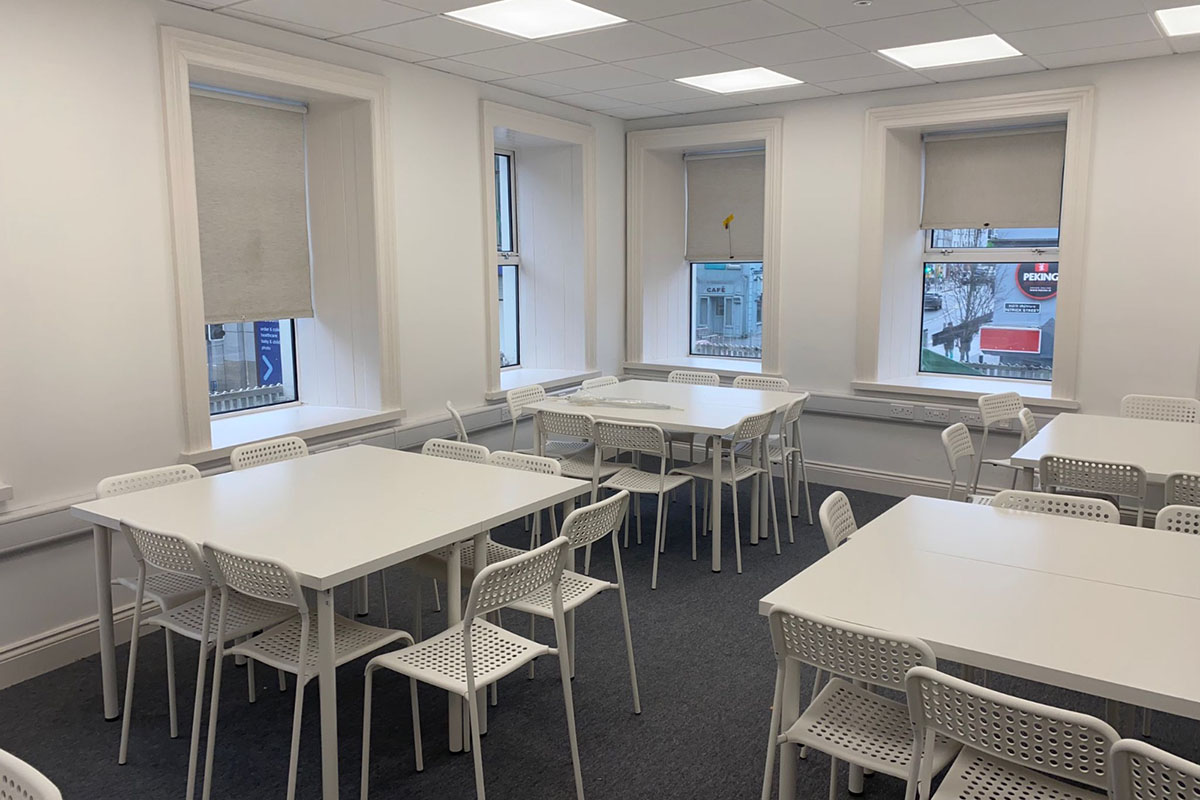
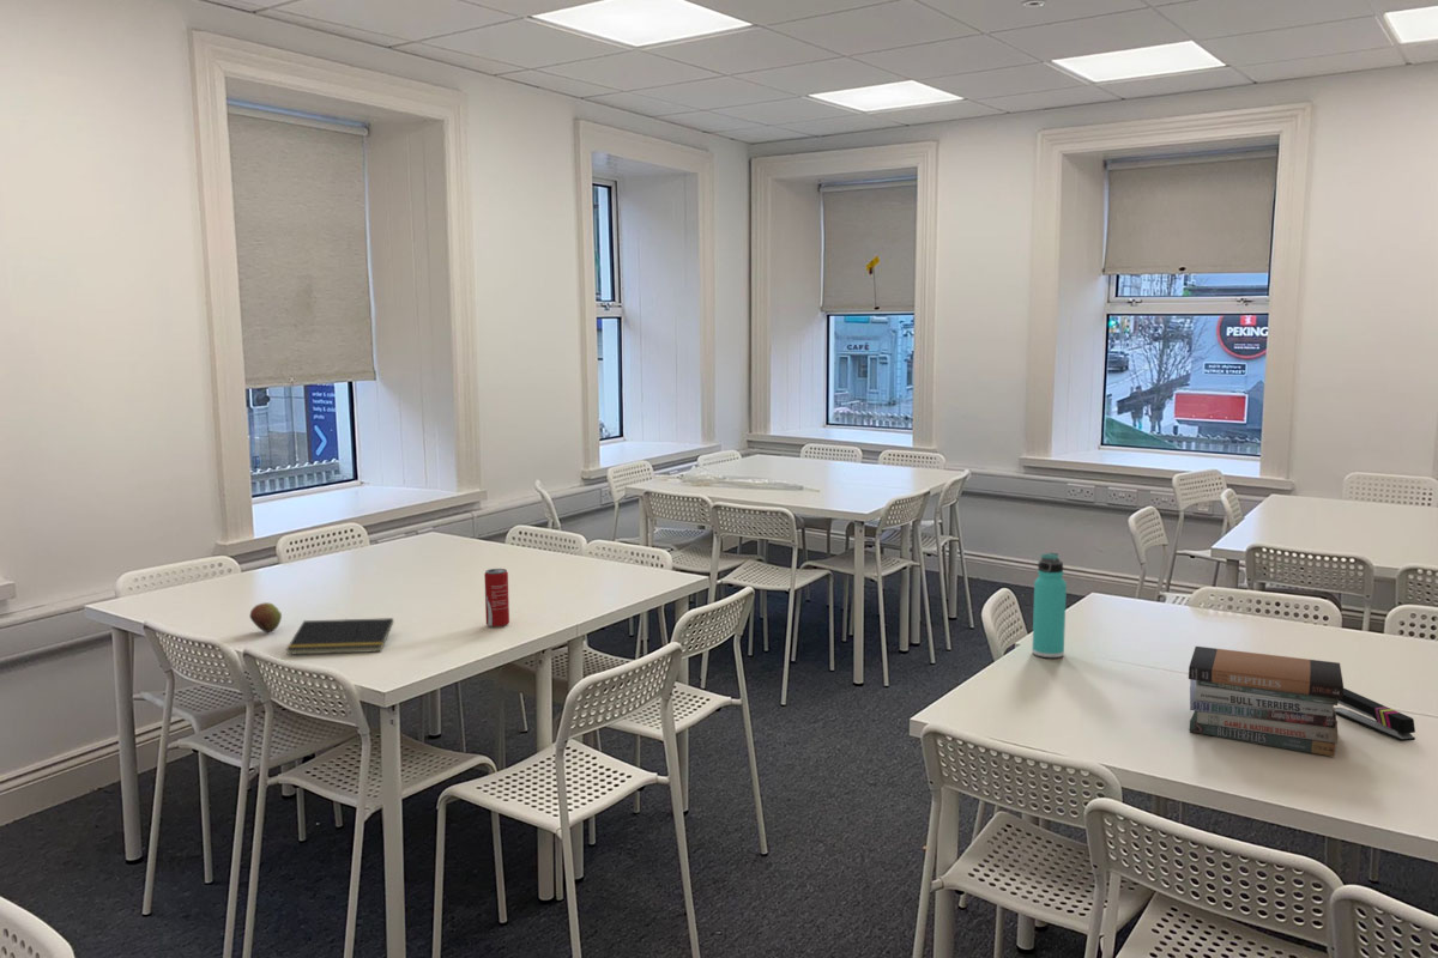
+ stapler [1335,687,1416,742]
+ apple [248,601,283,633]
+ thermos bottle [1031,552,1068,659]
+ notepad [285,617,394,656]
+ beverage can [483,568,510,627]
+ book stack [1188,645,1345,758]
